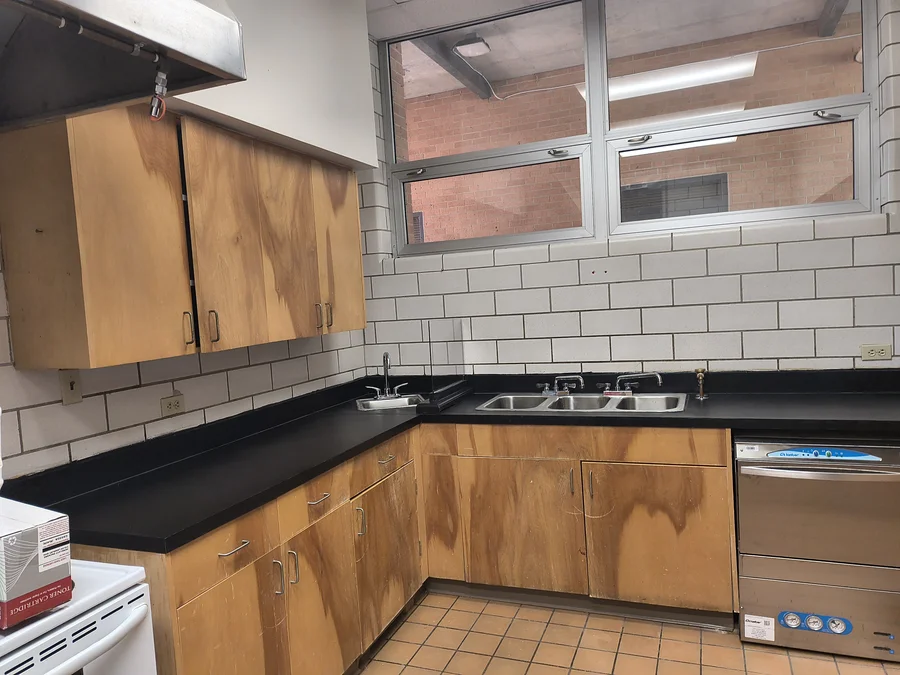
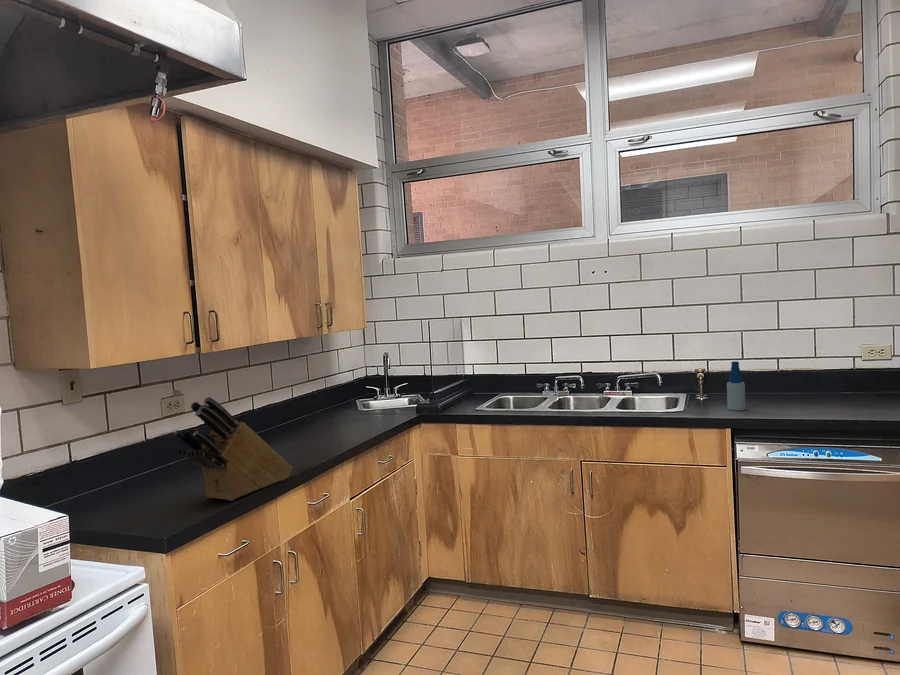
+ knife block [173,396,294,502]
+ spray bottle [726,360,746,411]
